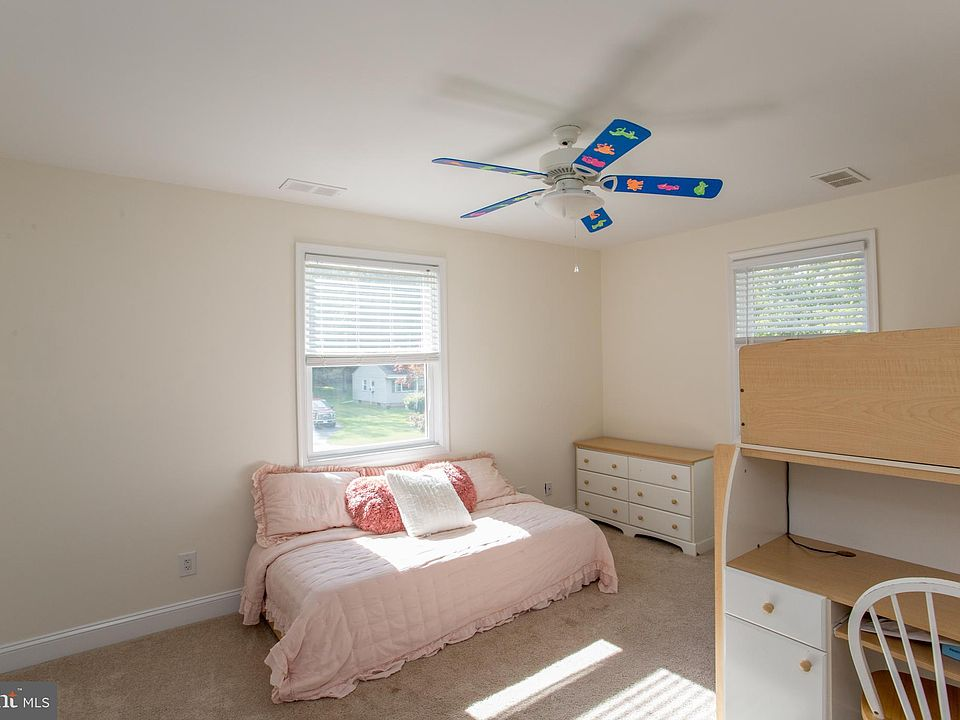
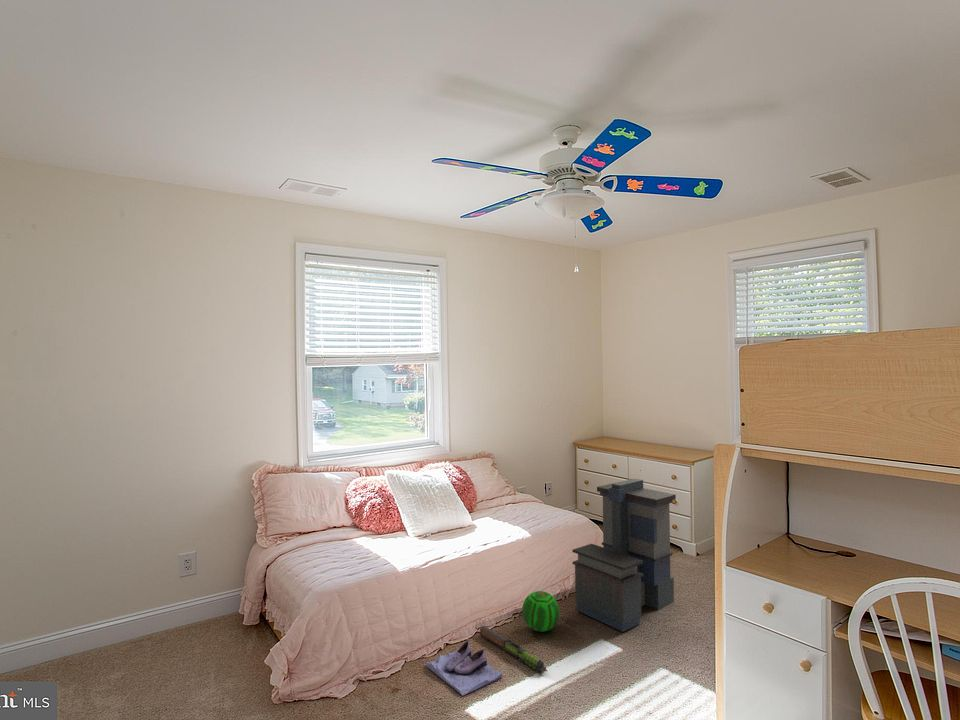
+ storage bin [571,478,677,633]
+ shoe [425,638,503,696]
+ ball [521,590,560,633]
+ toy train [479,625,548,674]
